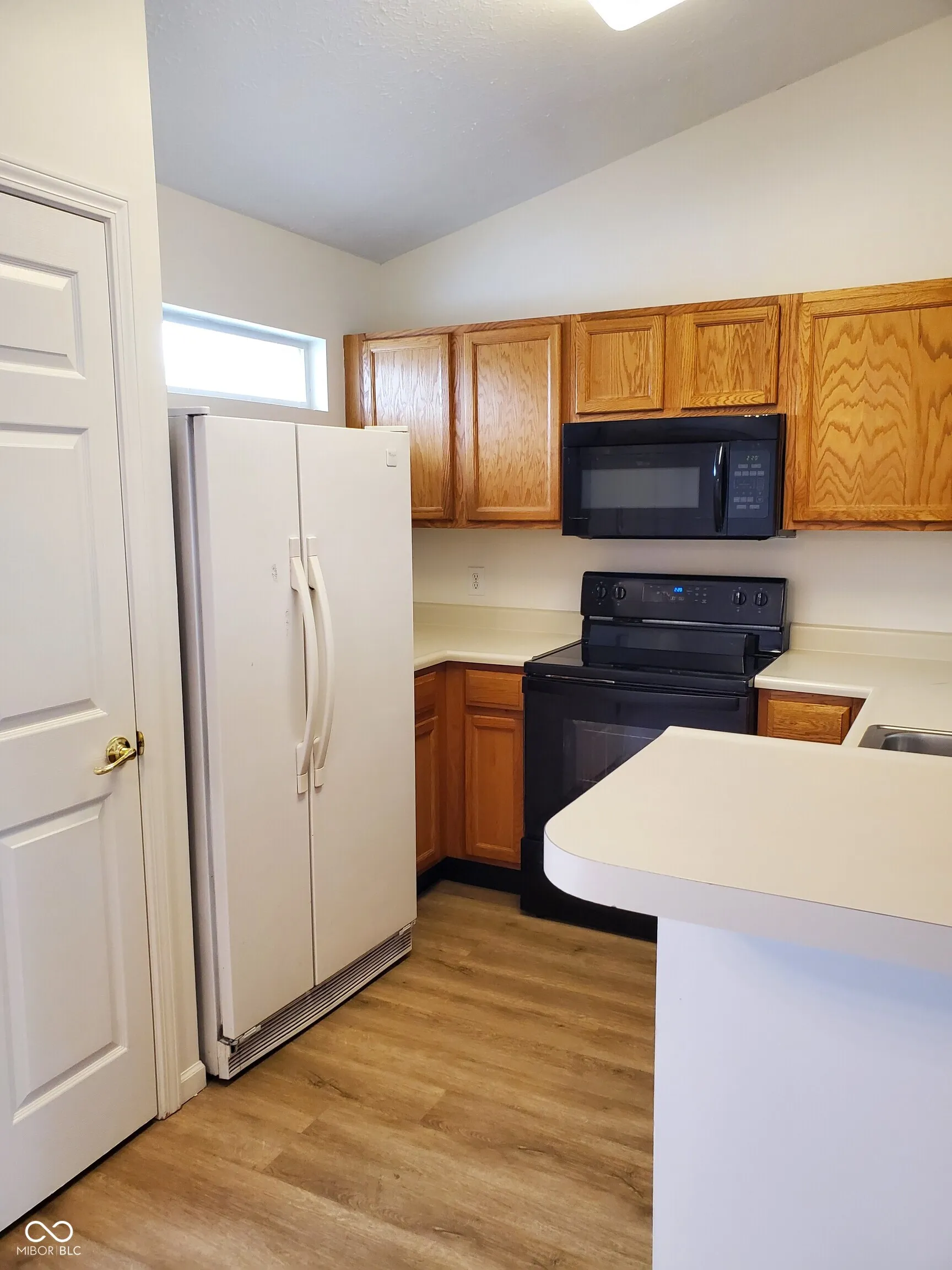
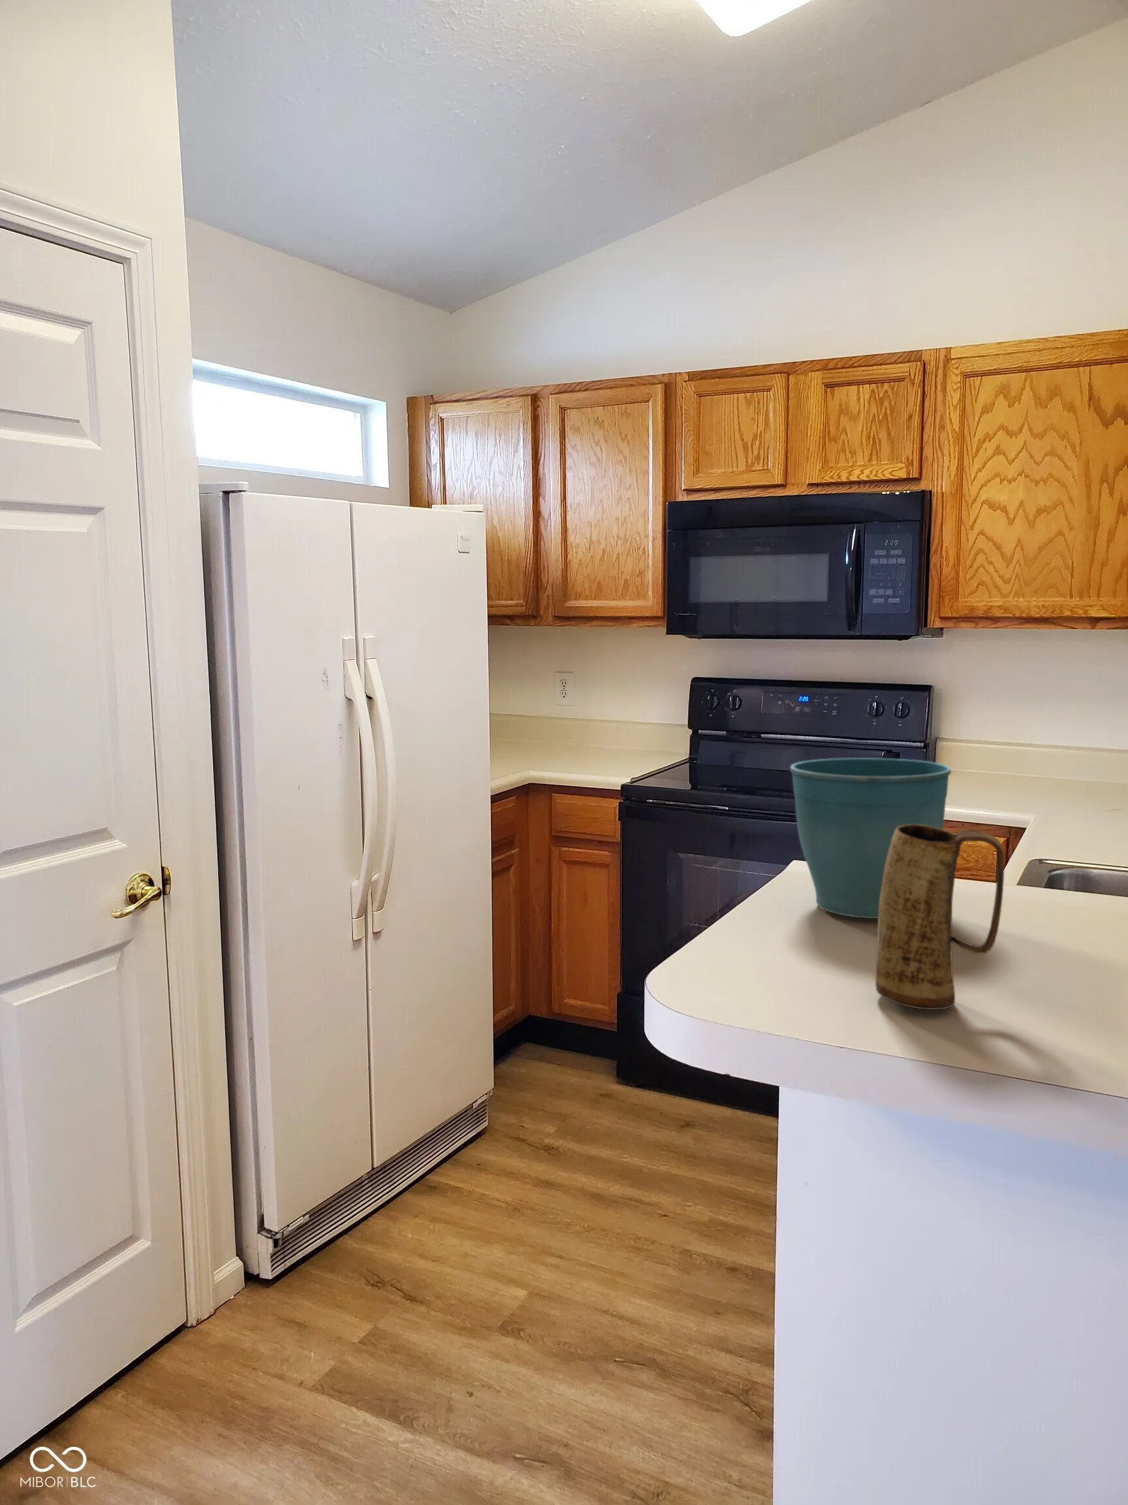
+ flower pot [790,757,951,920]
+ mug [874,824,1005,1011]
